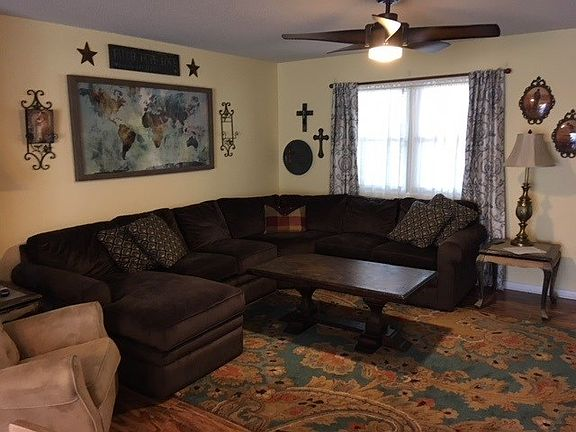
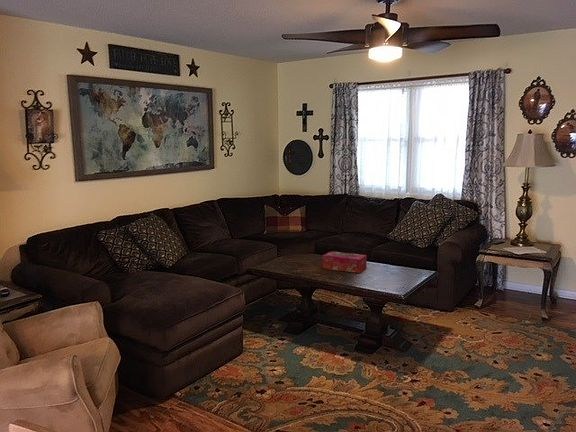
+ tissue box [322,250,368,274]
